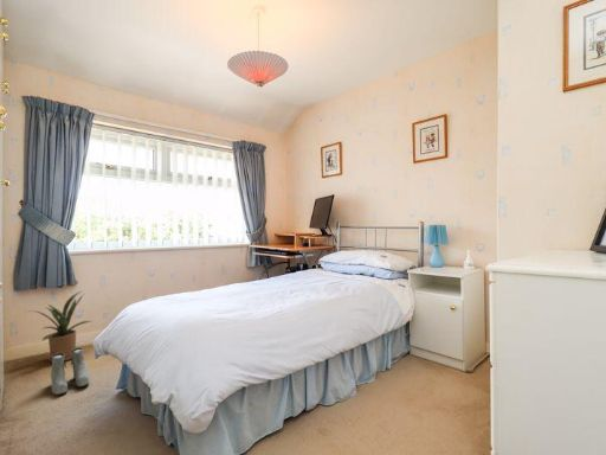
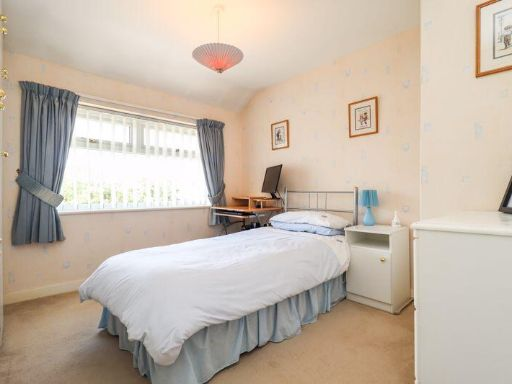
- house plant [26,290,92,363]
- boots [50,347,90,396]
